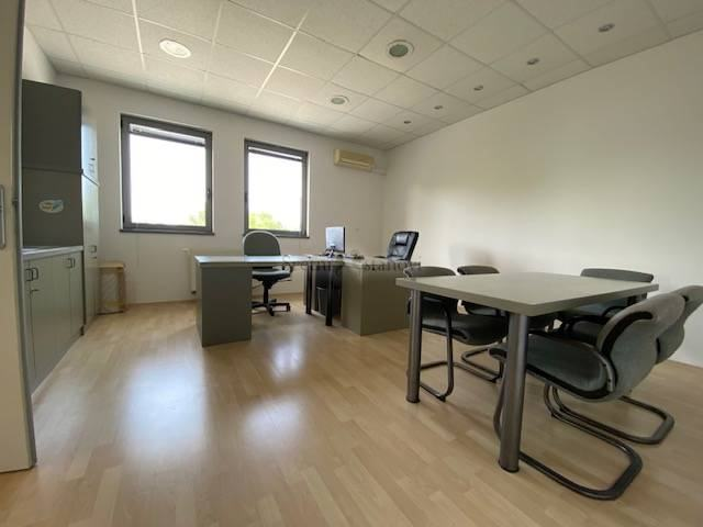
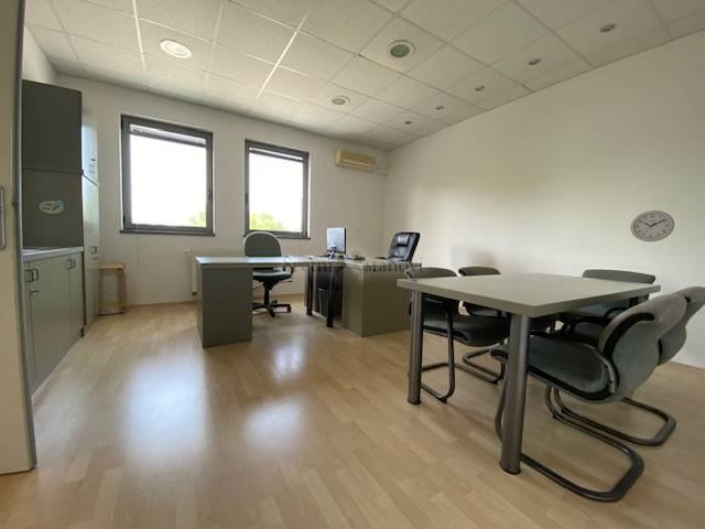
+ wall clock [630,209,675,242]
